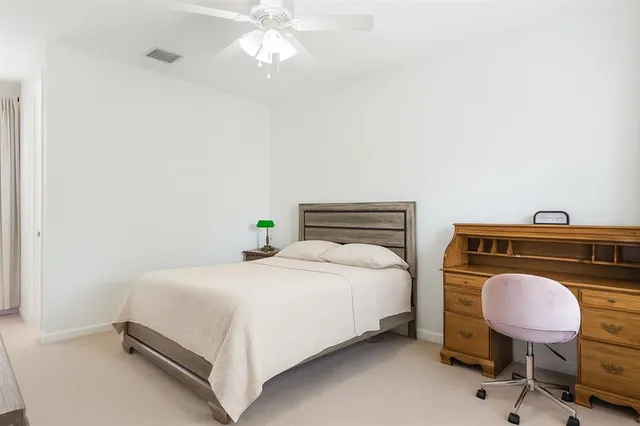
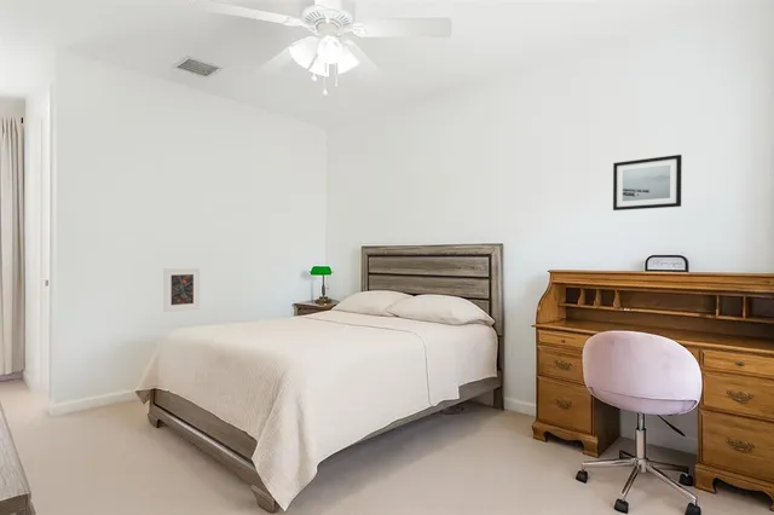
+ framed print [163,267,201,313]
+ wall art [612,154,683,212]
